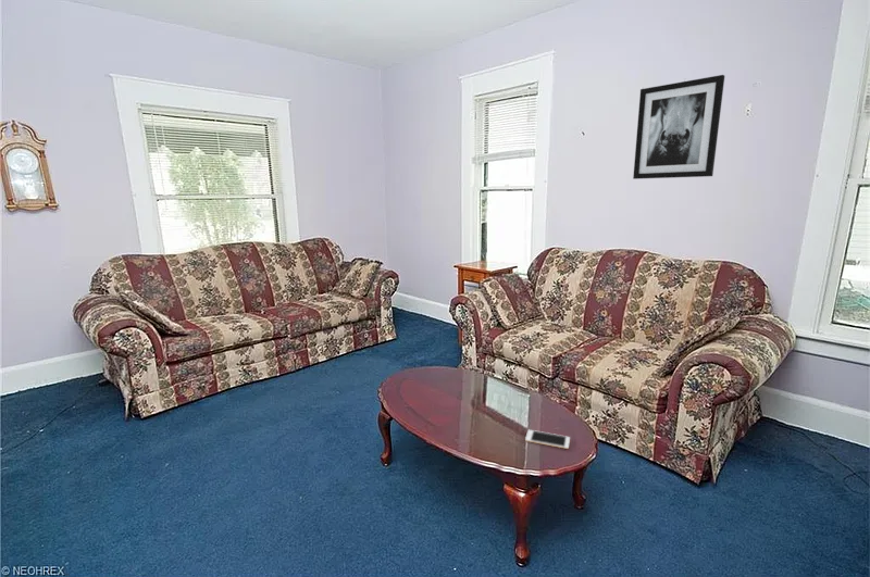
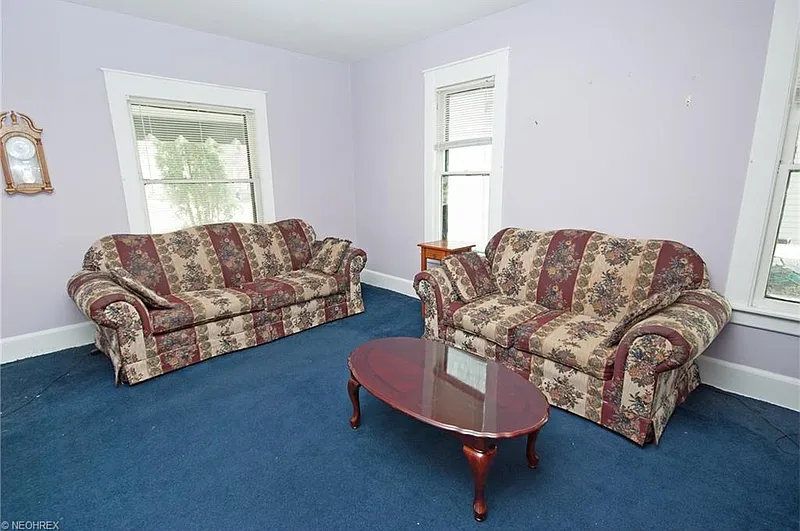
- cell phone [524,429,571,450]
- wall art [632,74,725,180]
